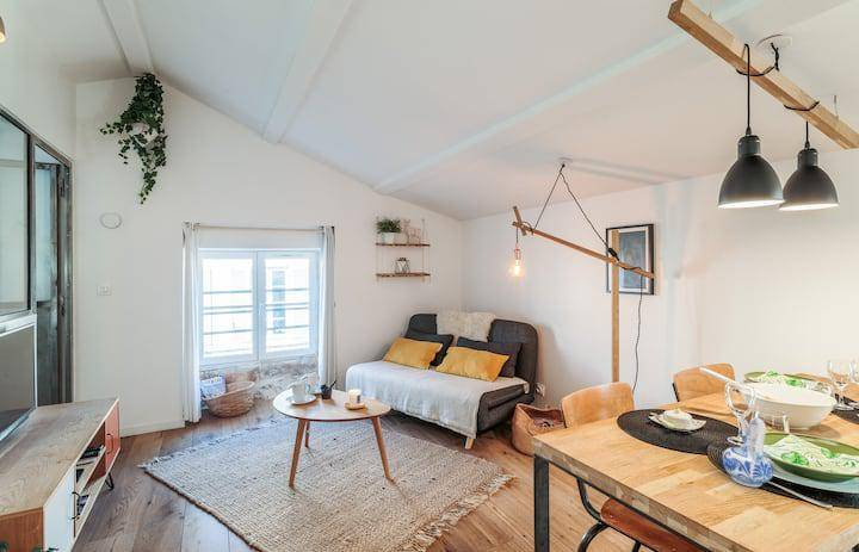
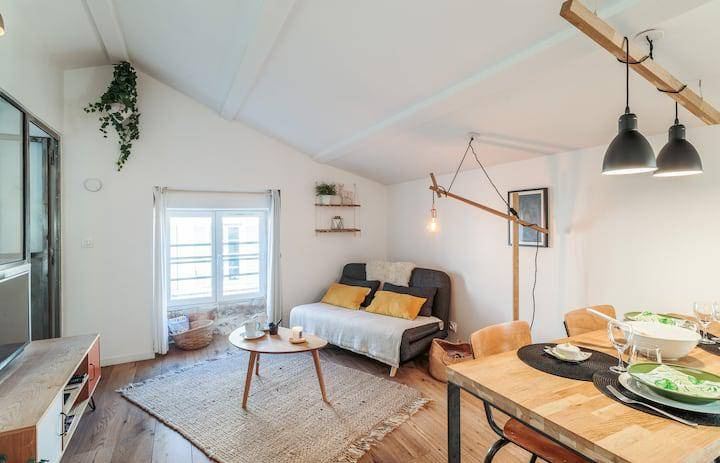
- ceramic pitcher [722,416,775,488]
